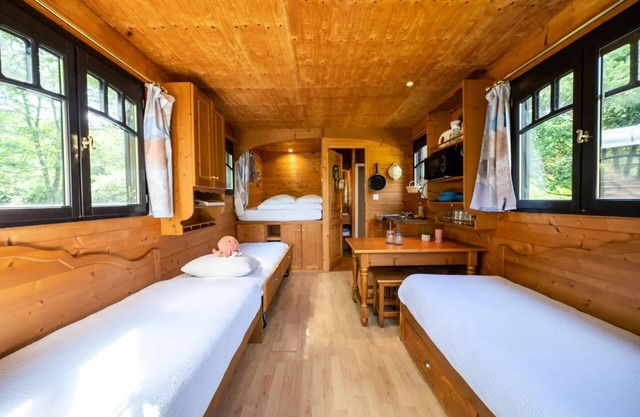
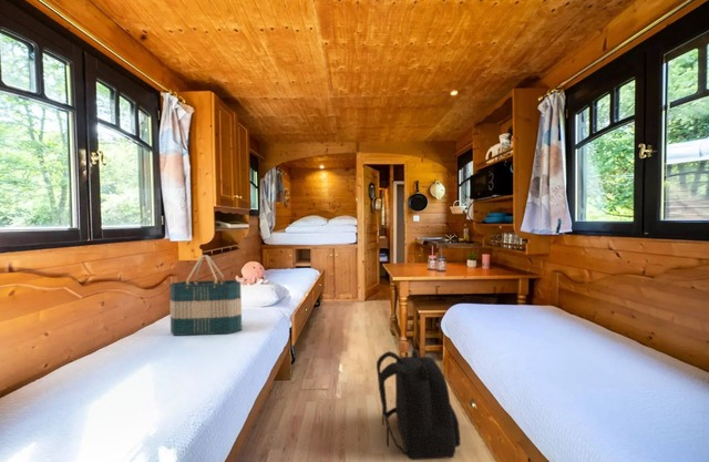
+ backpack [376,349,462,461]
+ tote bag [168,254,243,337]
